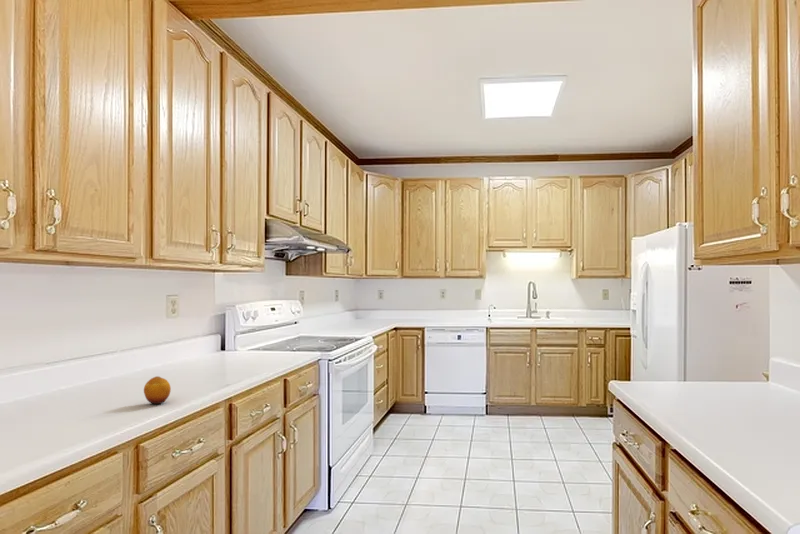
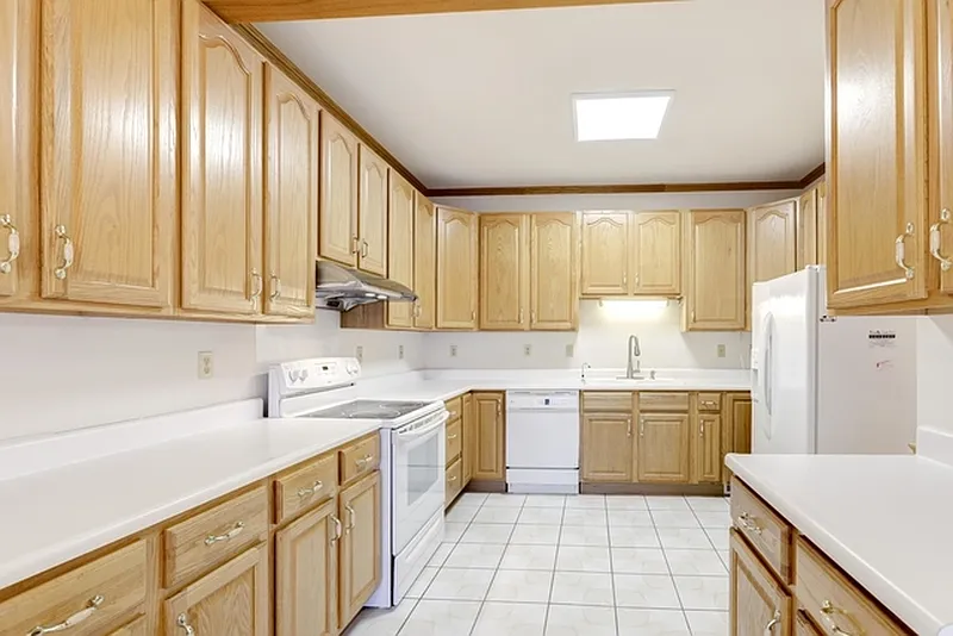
- fruit [143,375,172,405]
